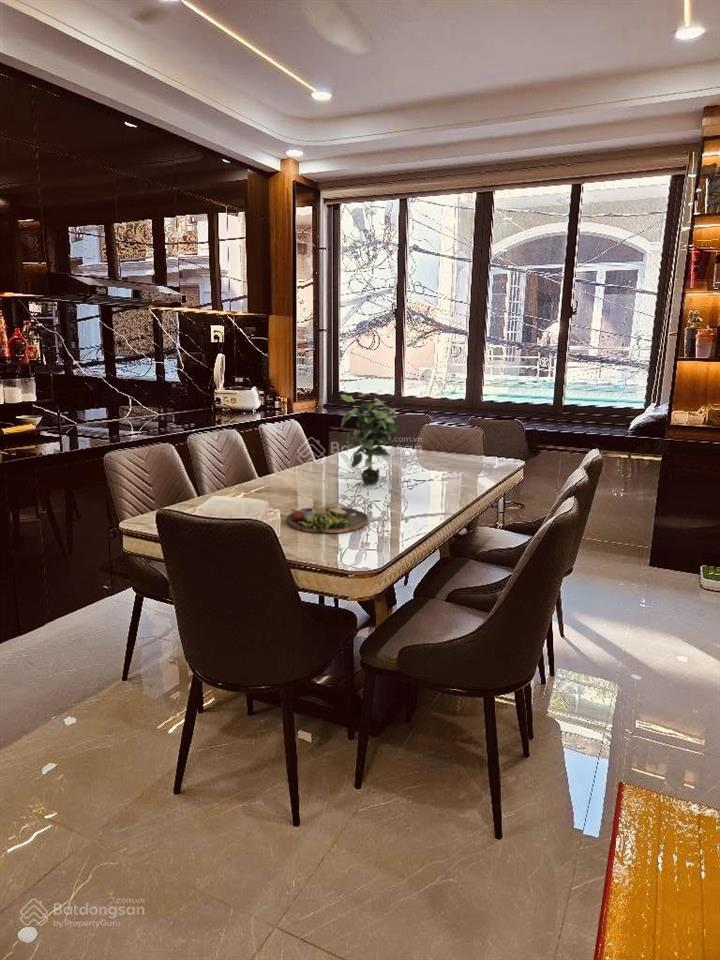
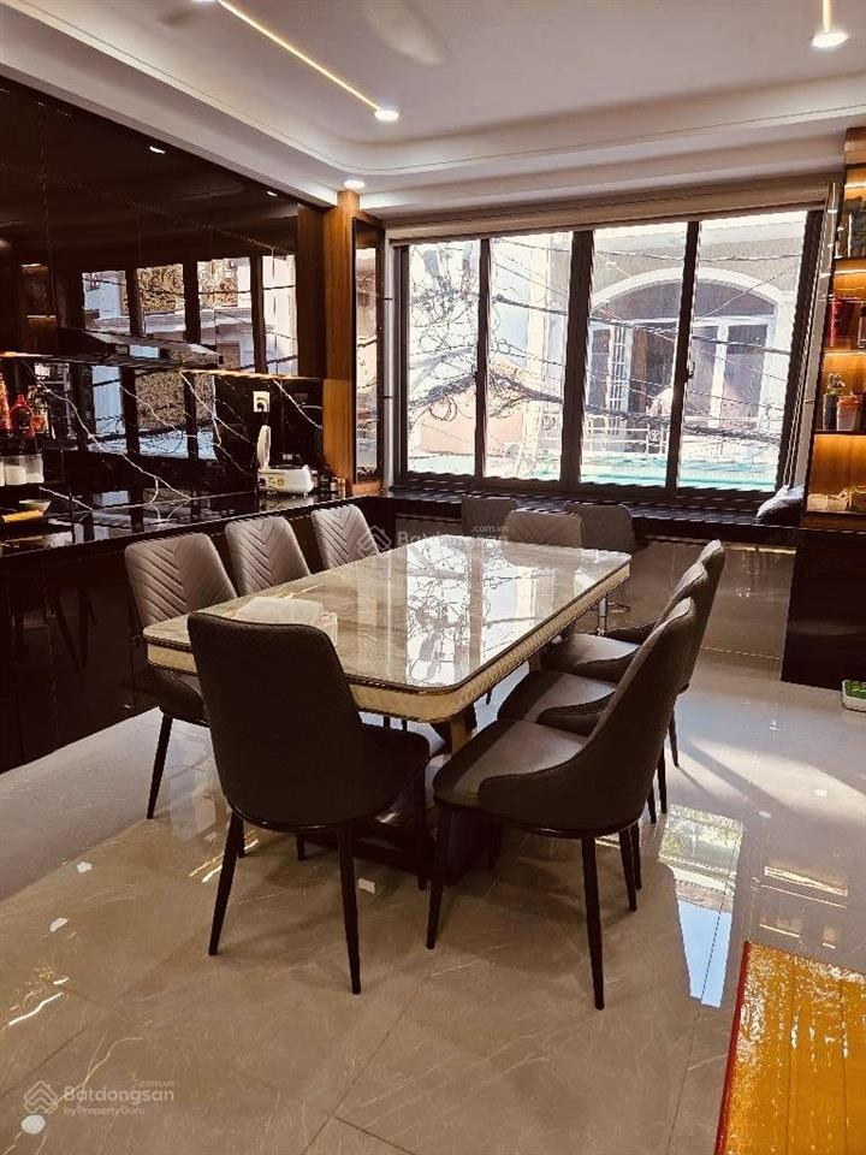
- potted plant [339,393,400,485]
- dinner plate [286,505,369,534]
